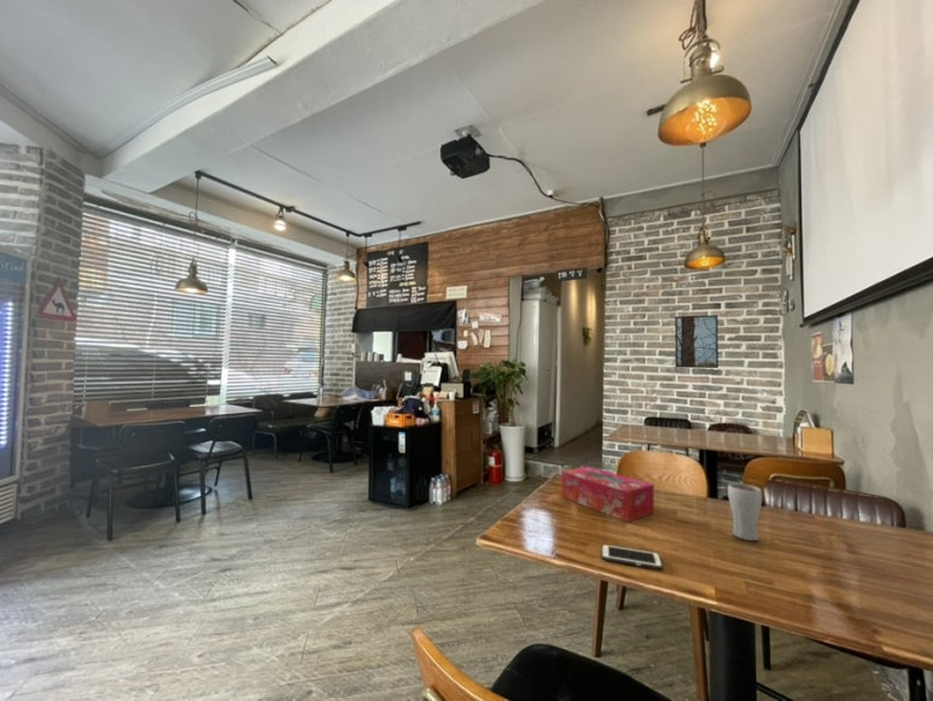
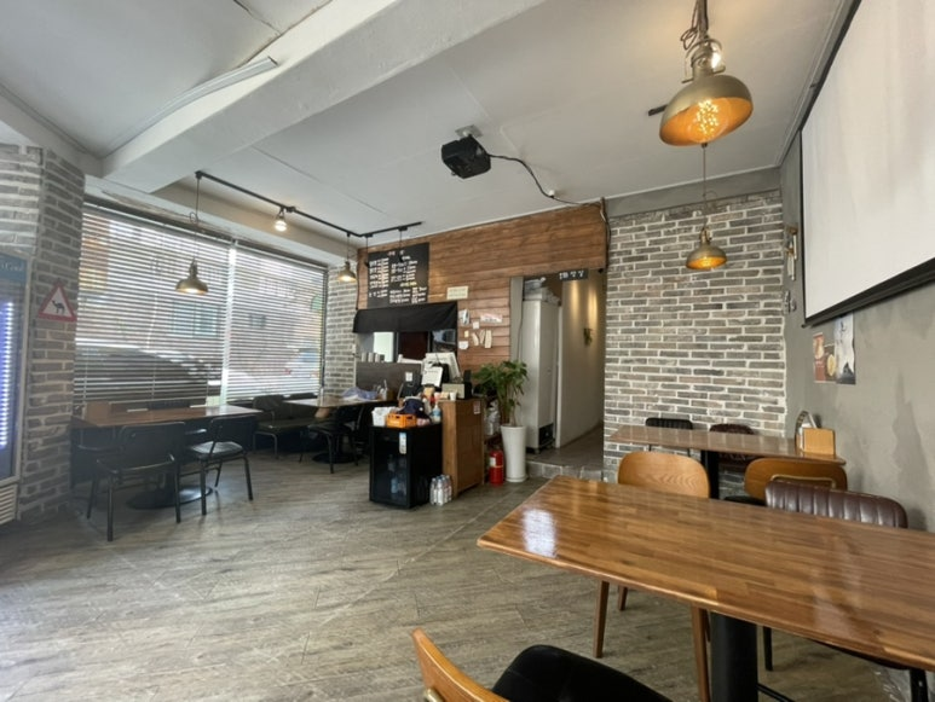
- drinking glass [727,483,764,542]
- tissue box [560,466,655,524]
- cell phone [600,543,664,571]
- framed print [673,314,719,369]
